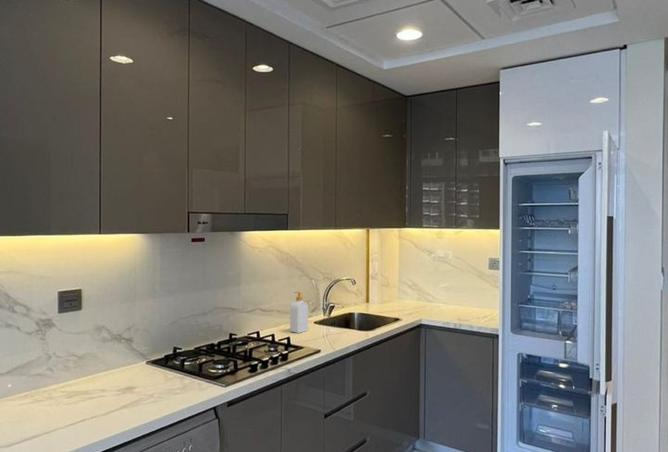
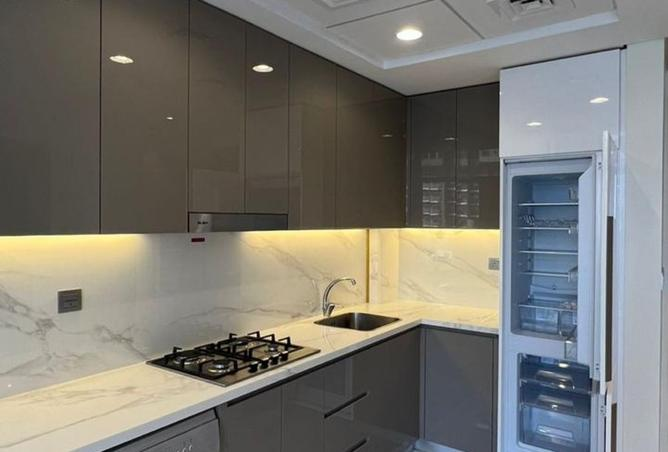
- soap bottle [289,291,309,334]
